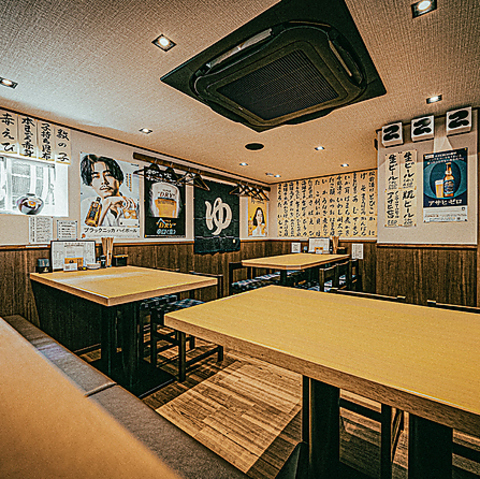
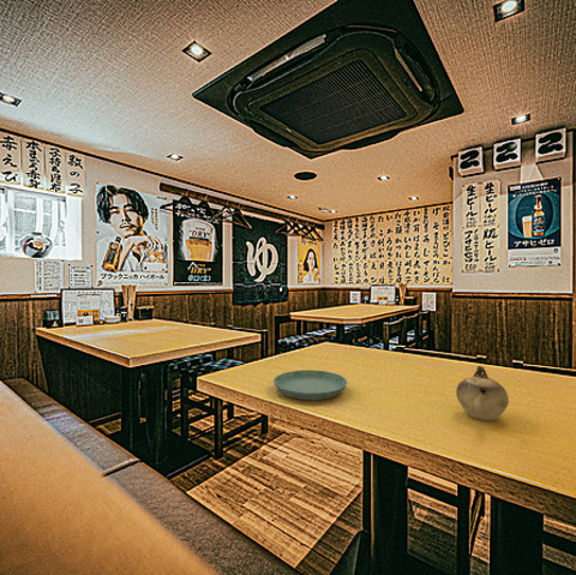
+ saucer [272,369,348,401]
+ teapot [455,365,510,421]
